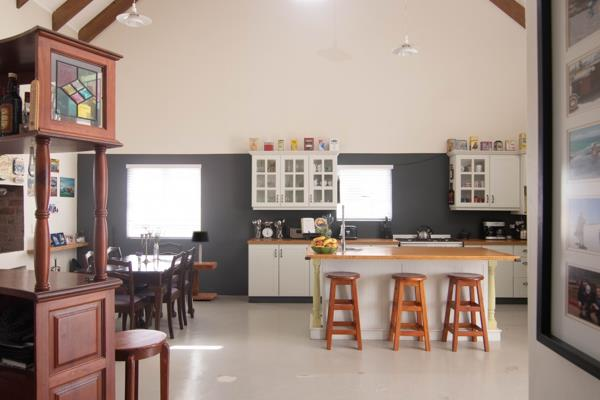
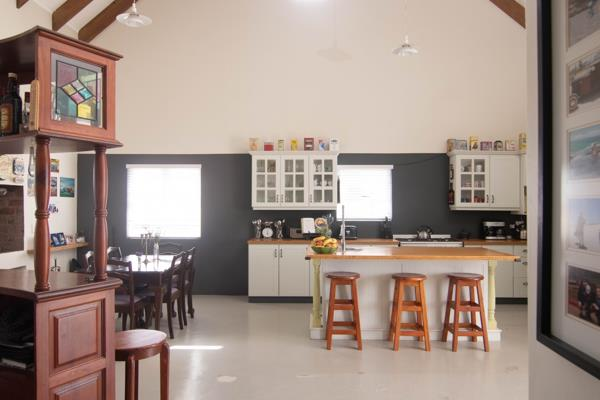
- table lamp [190,230,210,264]
- side table [185,261,218,301]
